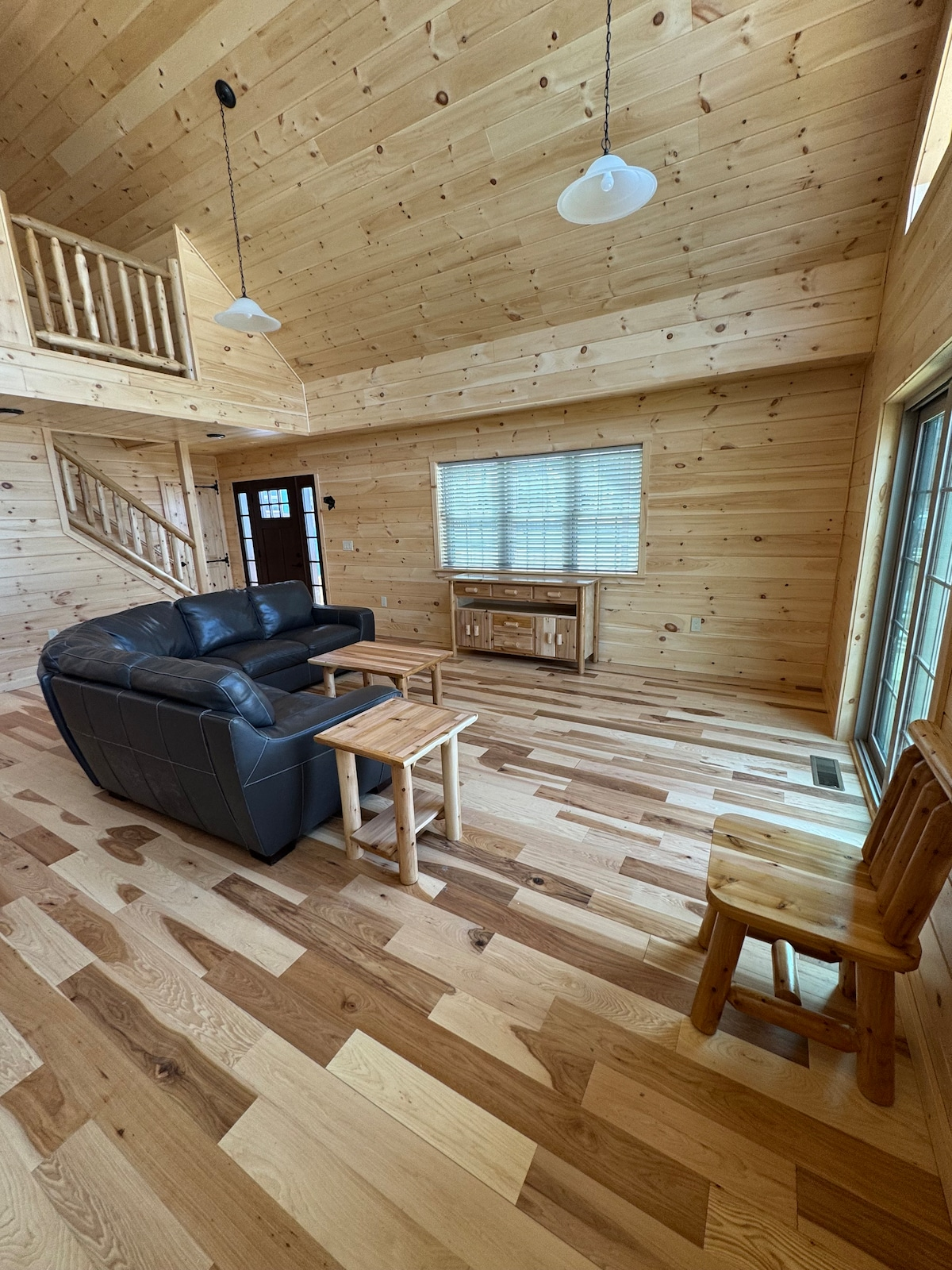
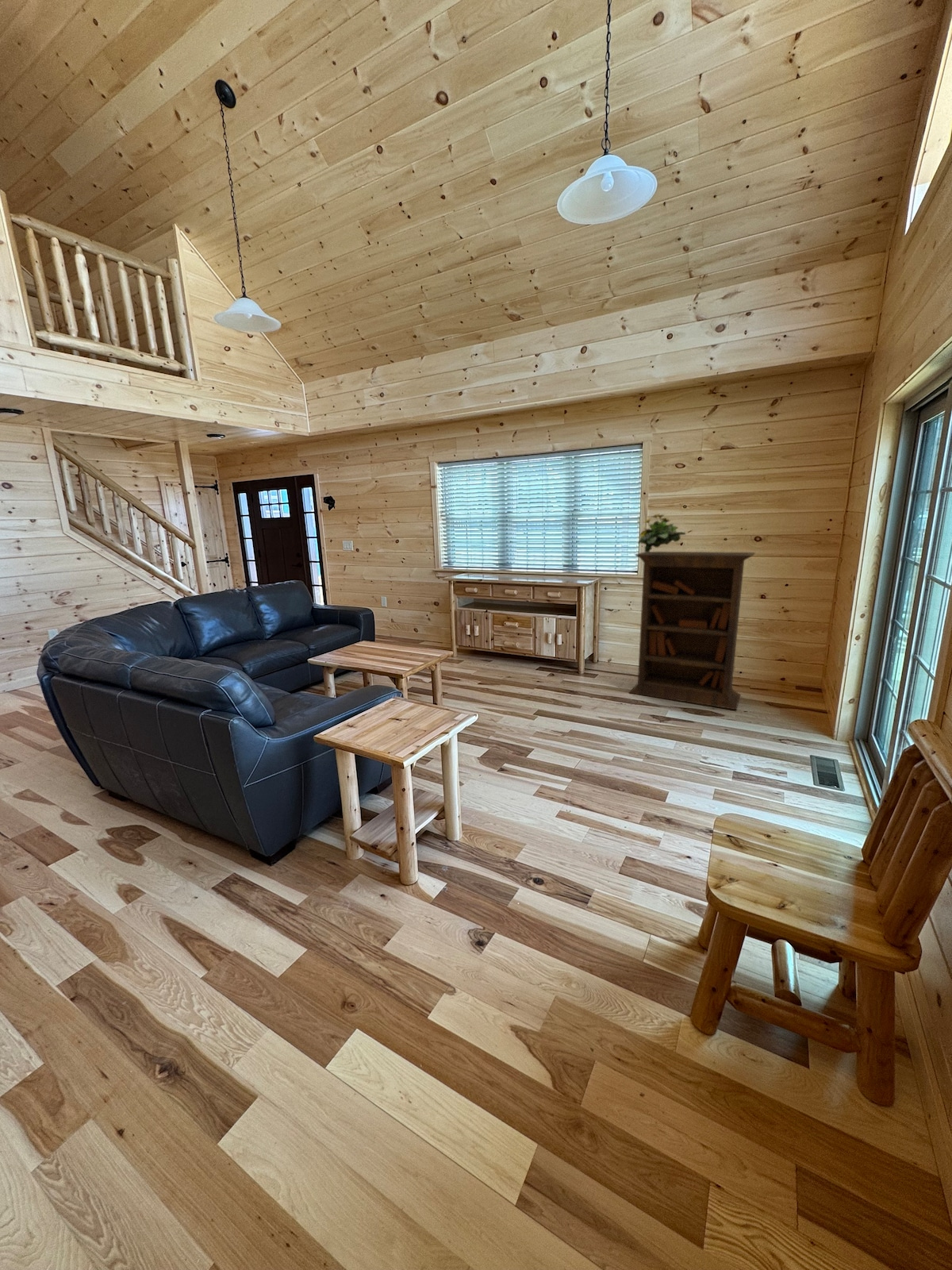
+ bookcase [628,551,756,710]
+ flowering plant [637,513,686,552]
